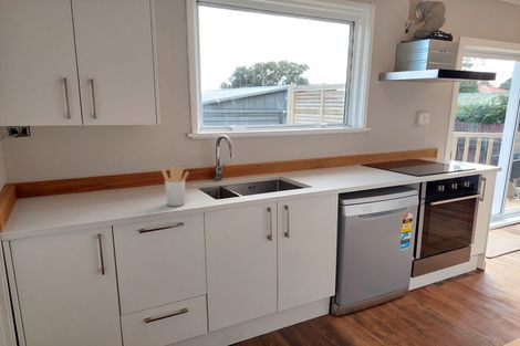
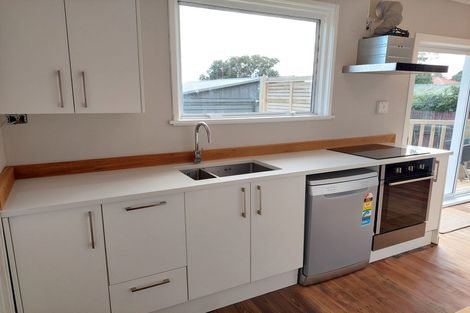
- utensil holder [160,166,190,207]
